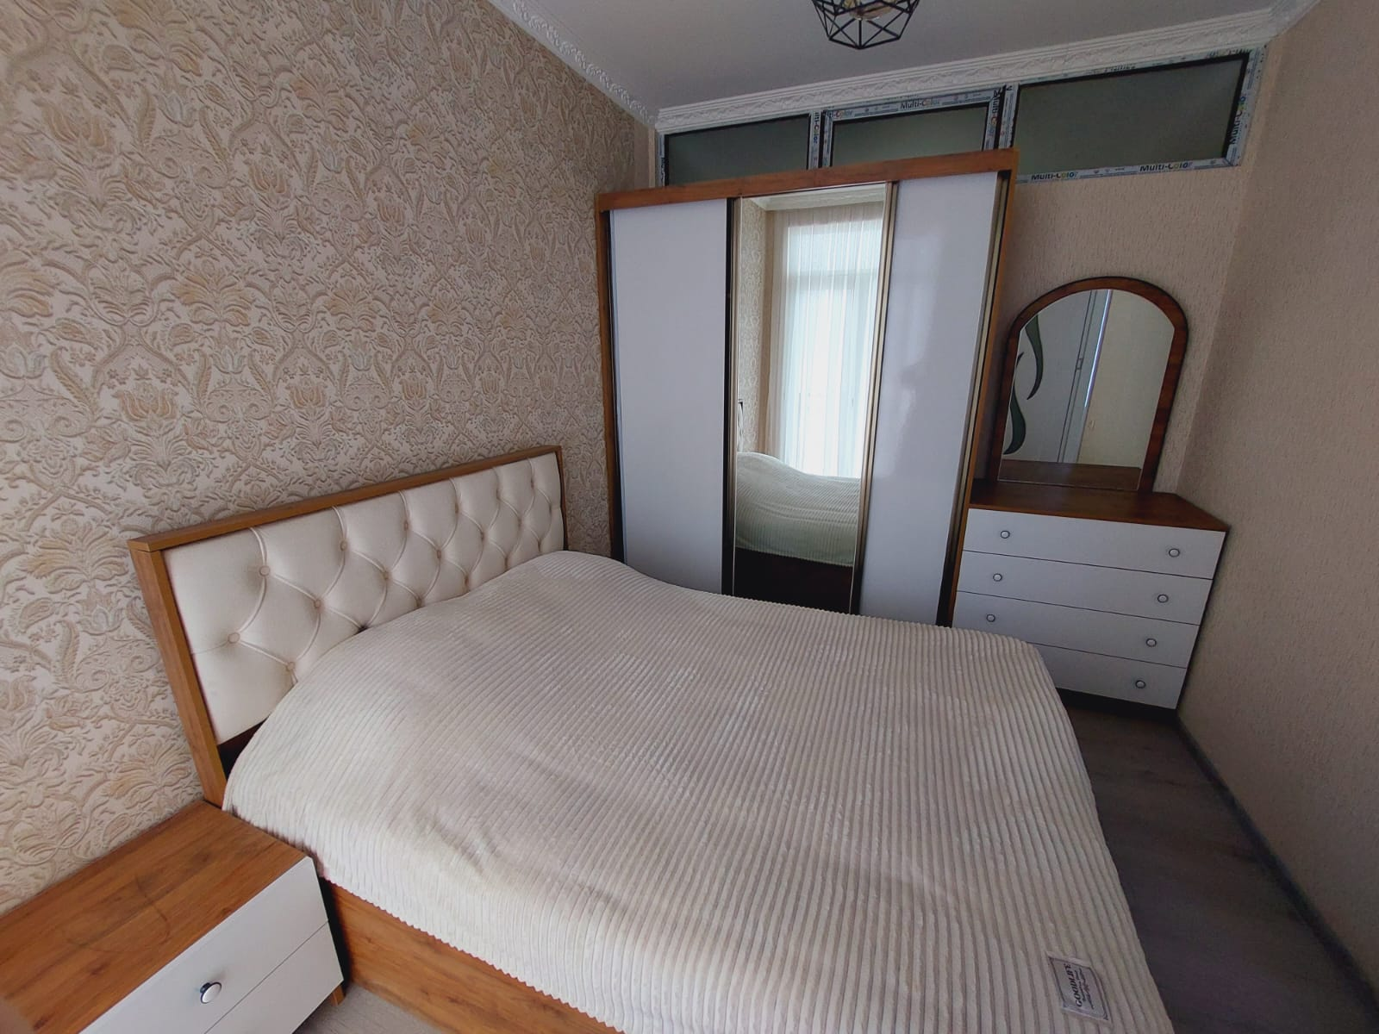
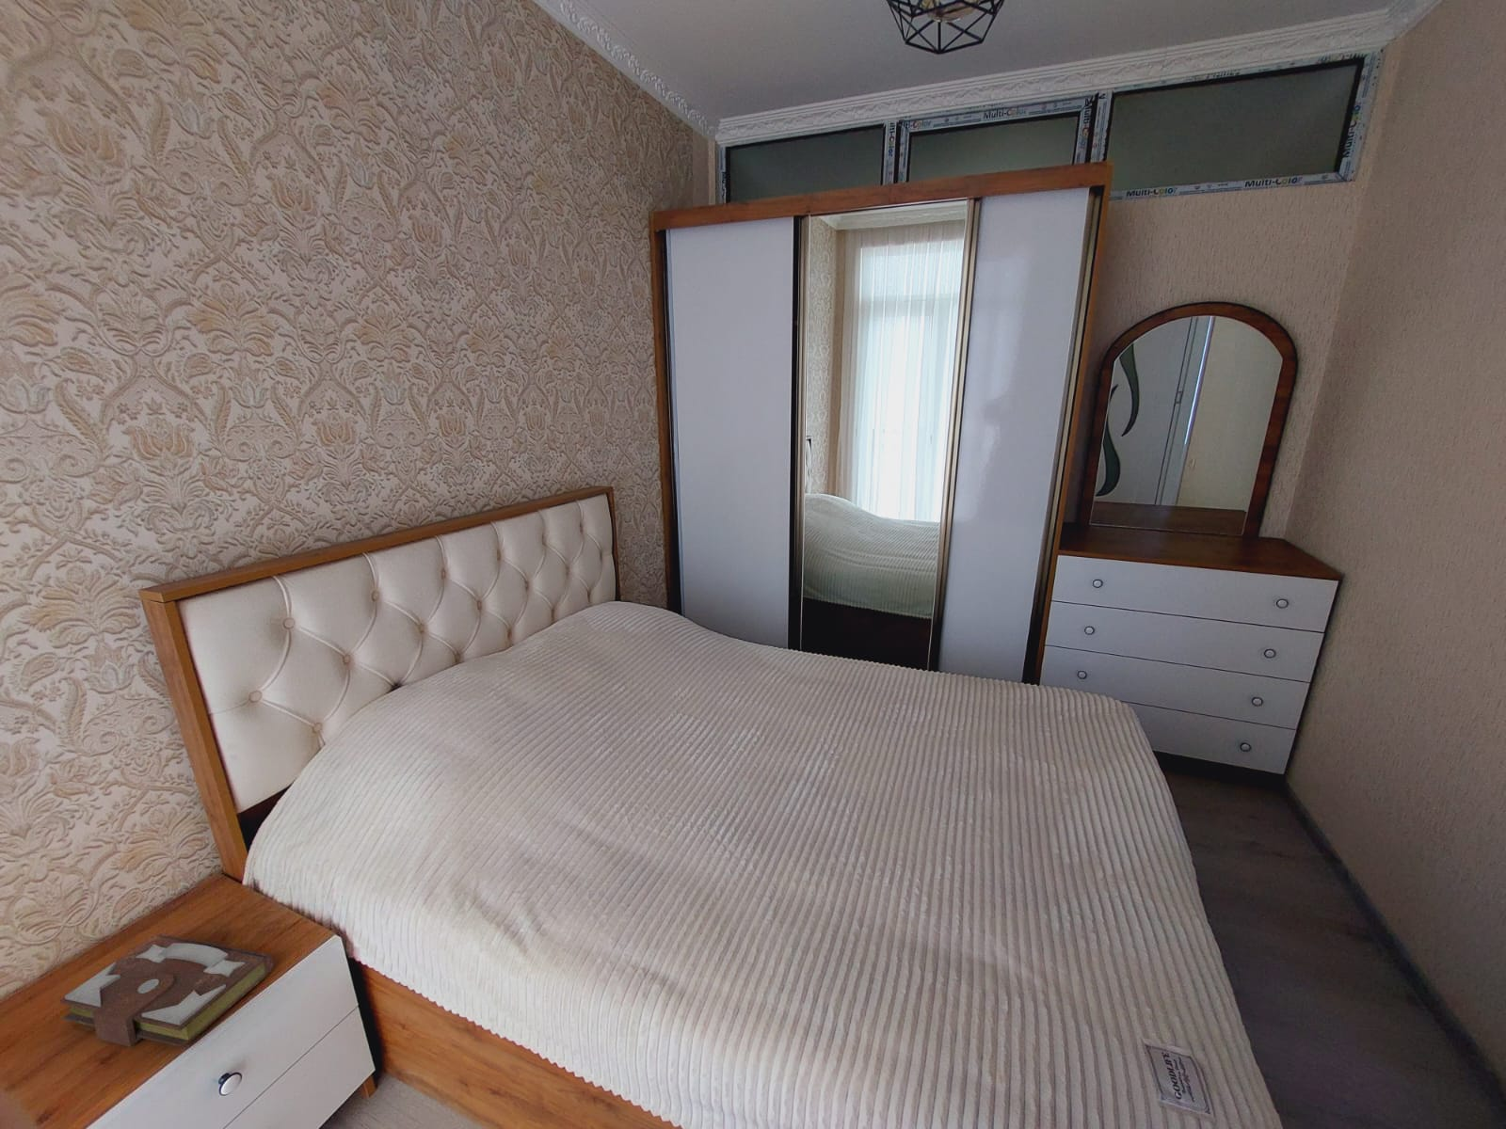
+ book [58,932,275,1050]
